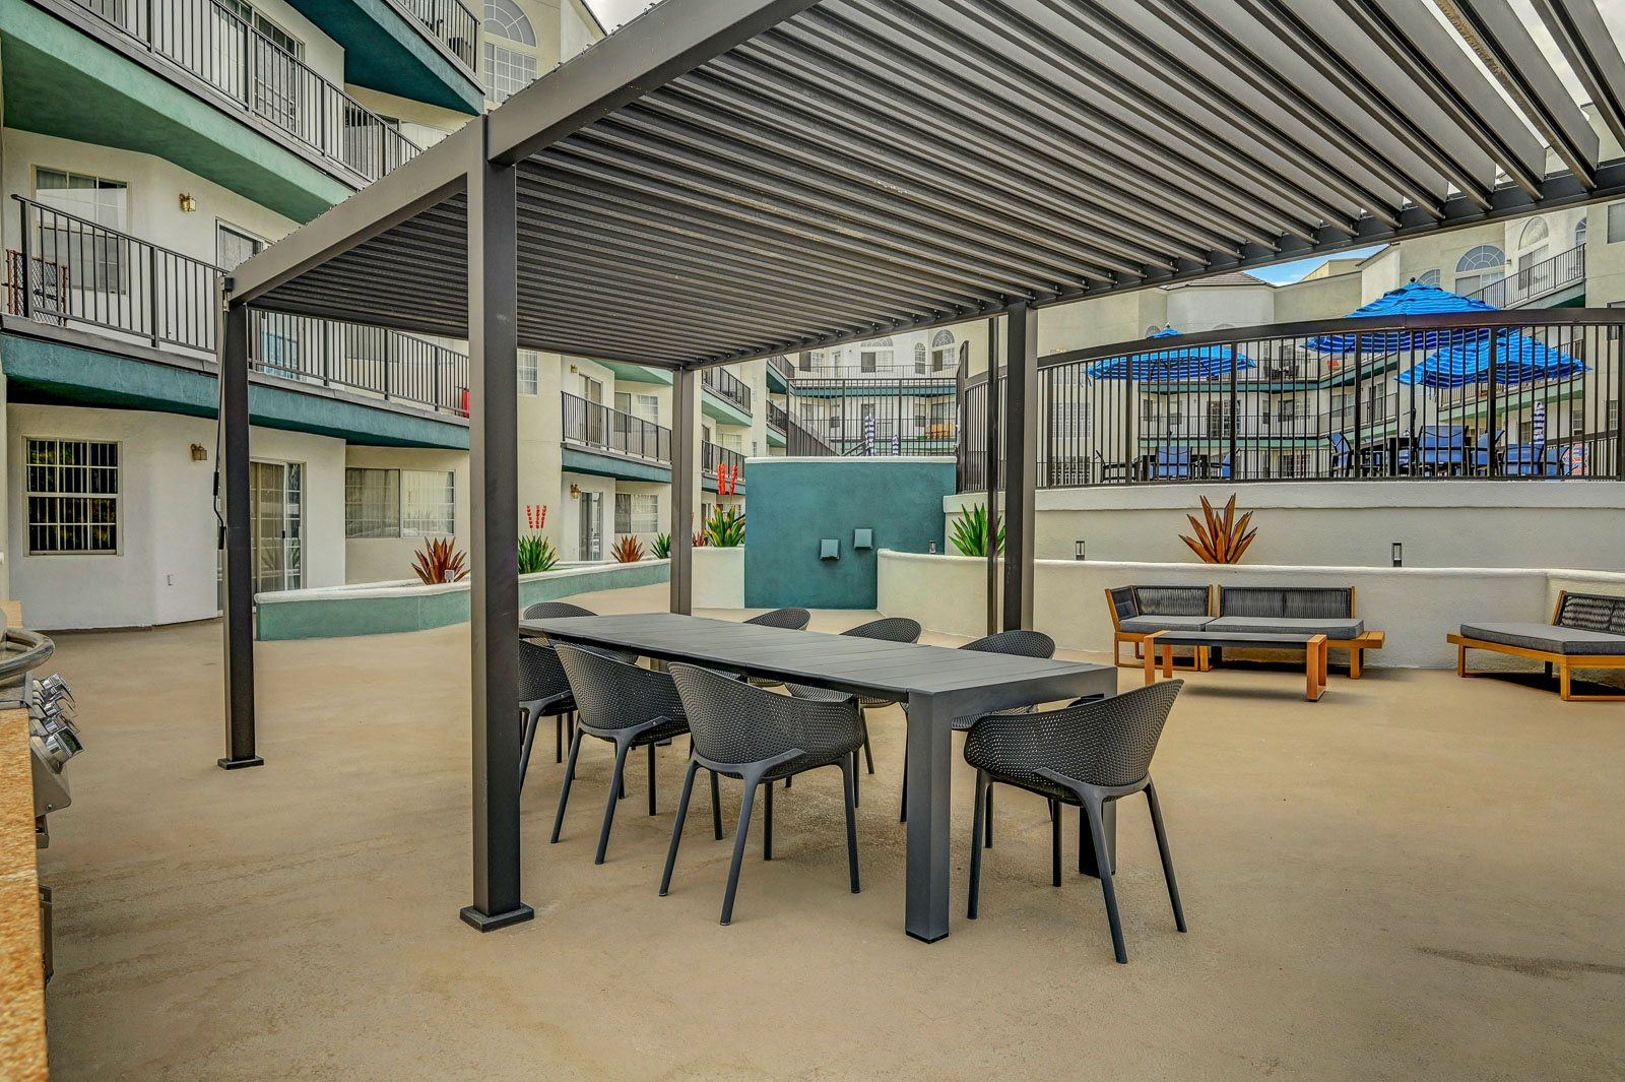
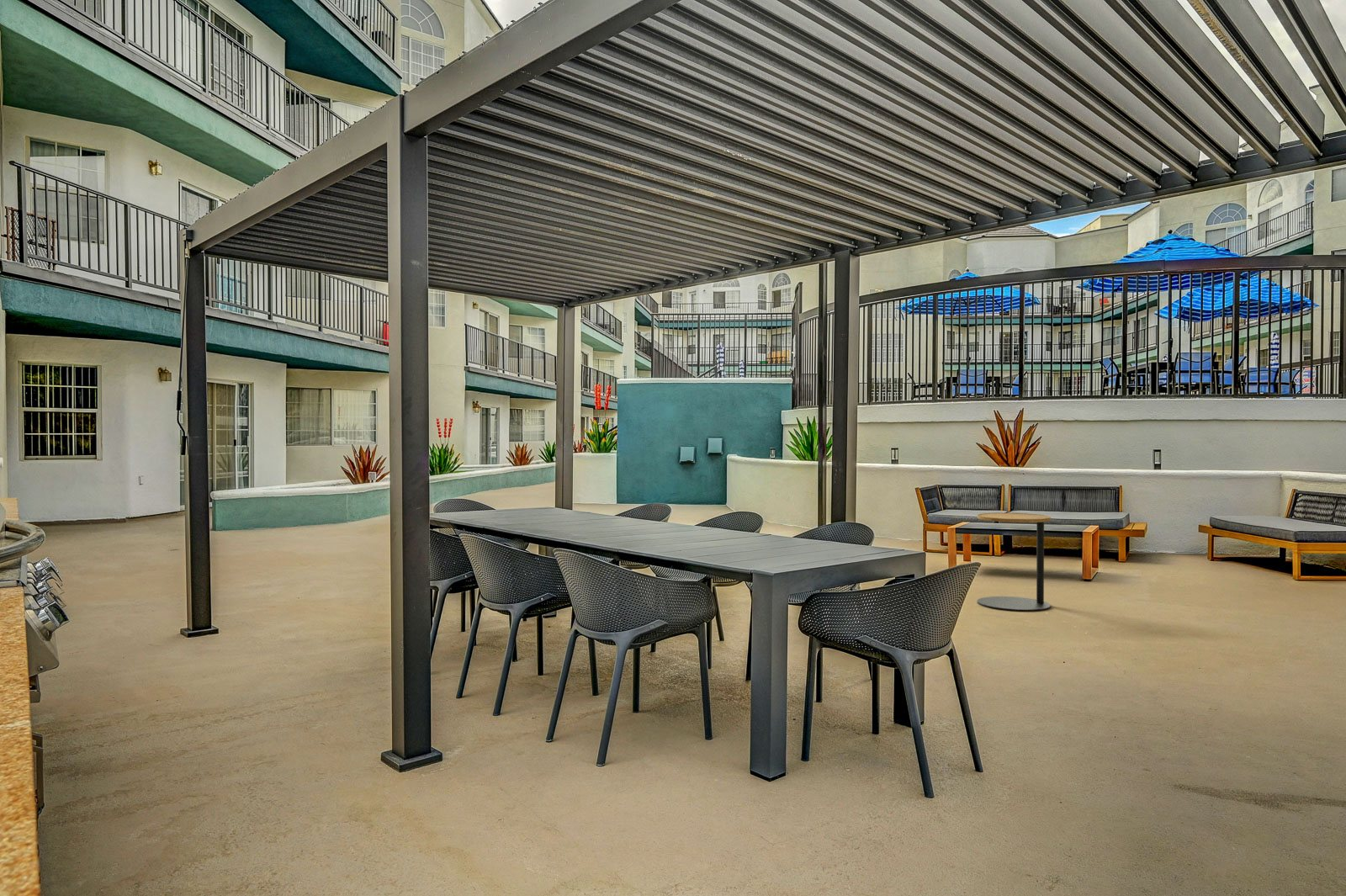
+ side table [977,512,1052,612]
